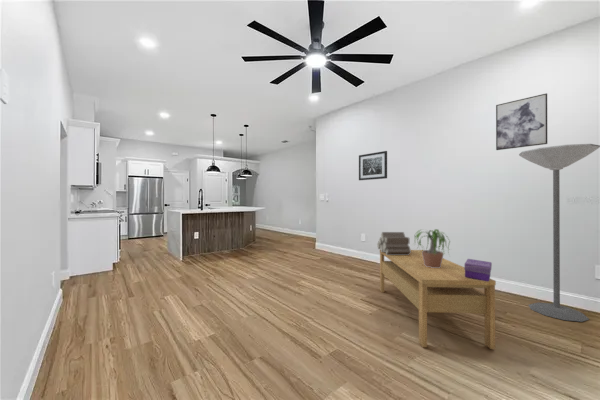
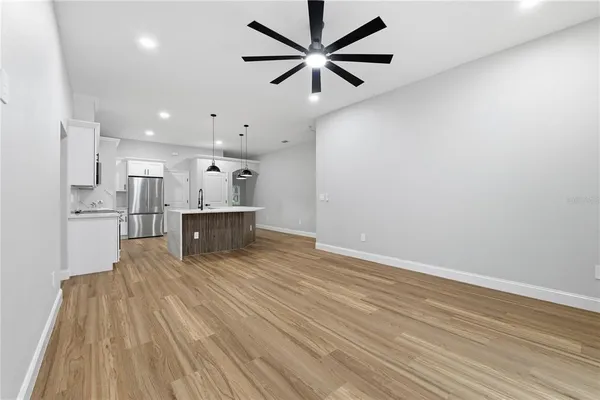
- decorative box [464,258,493,281]
- log pile [376,231,412,255]
- coffee table [379,249,497,350]
- wall art [495,92,548,151]
- floor lamp [518,143,600,323]
- potted plant [410,228,452,268]
- wall art [358,150,388,181]
